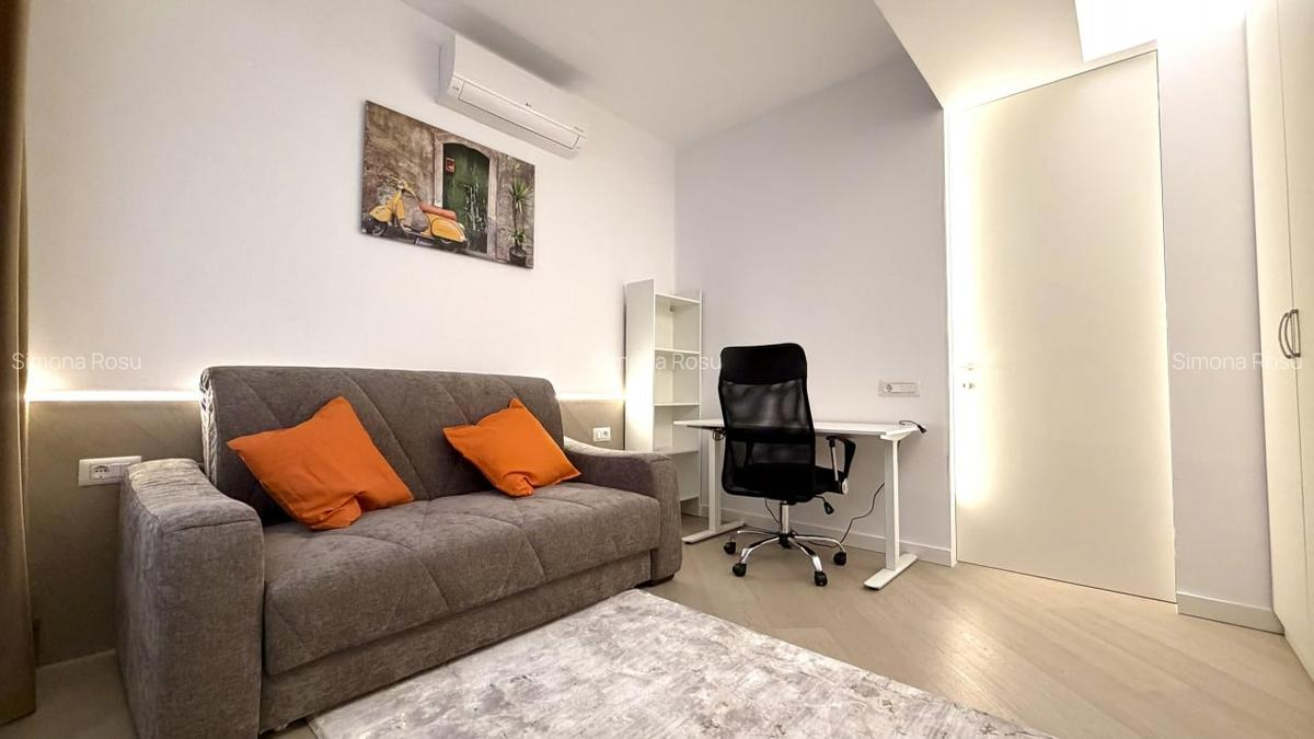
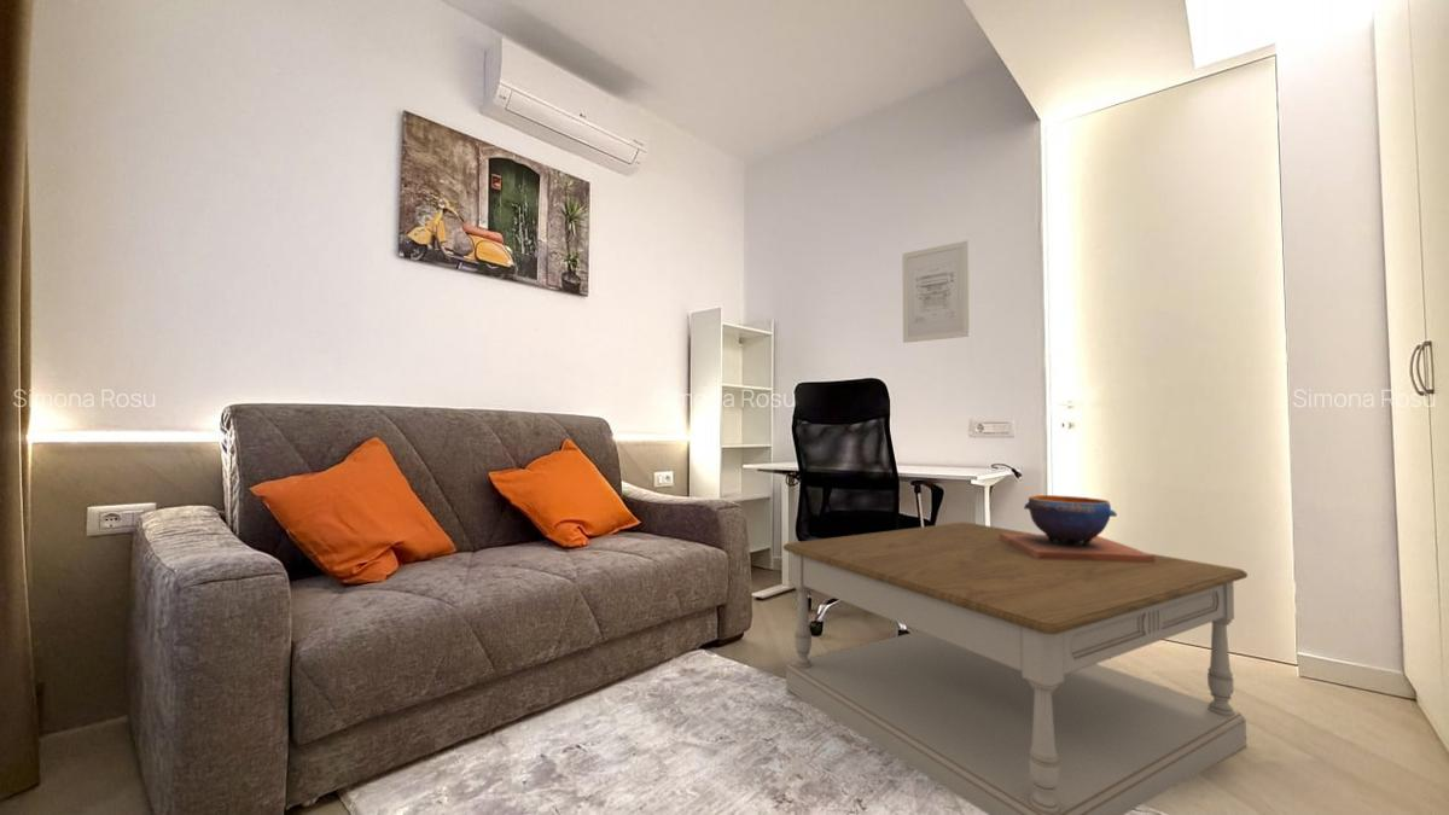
+ decorative bowl [1000,494,1154,563]
+ wall art [901,239,971,344]
+ coffee table [782,522,1249,815]
